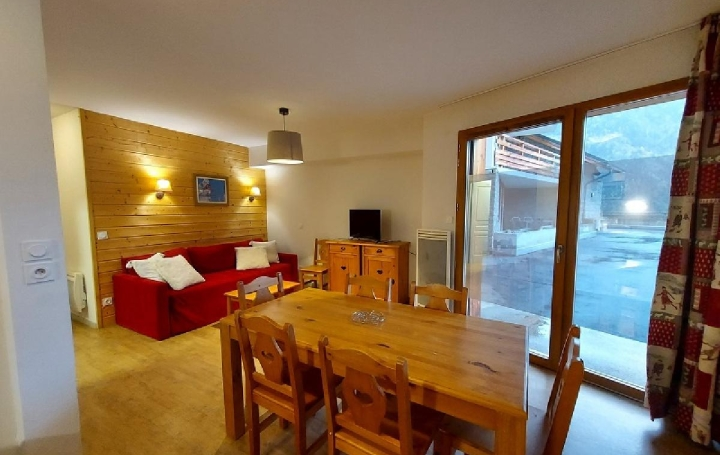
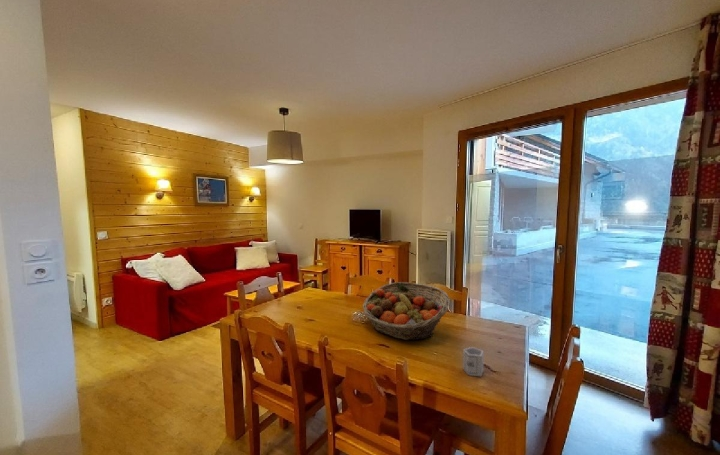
+ fruit basket [362,281,451,341]
+ cup [462,346,485,378]
